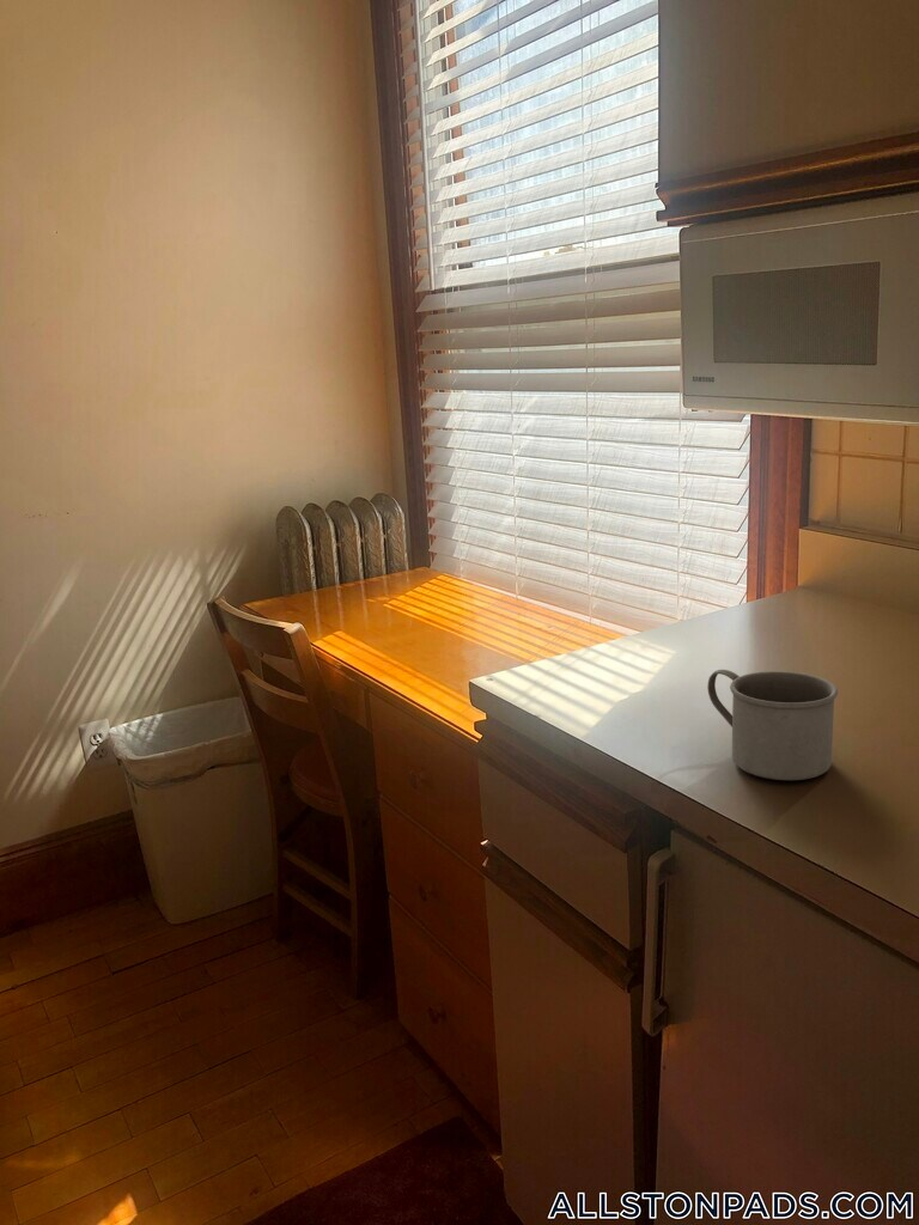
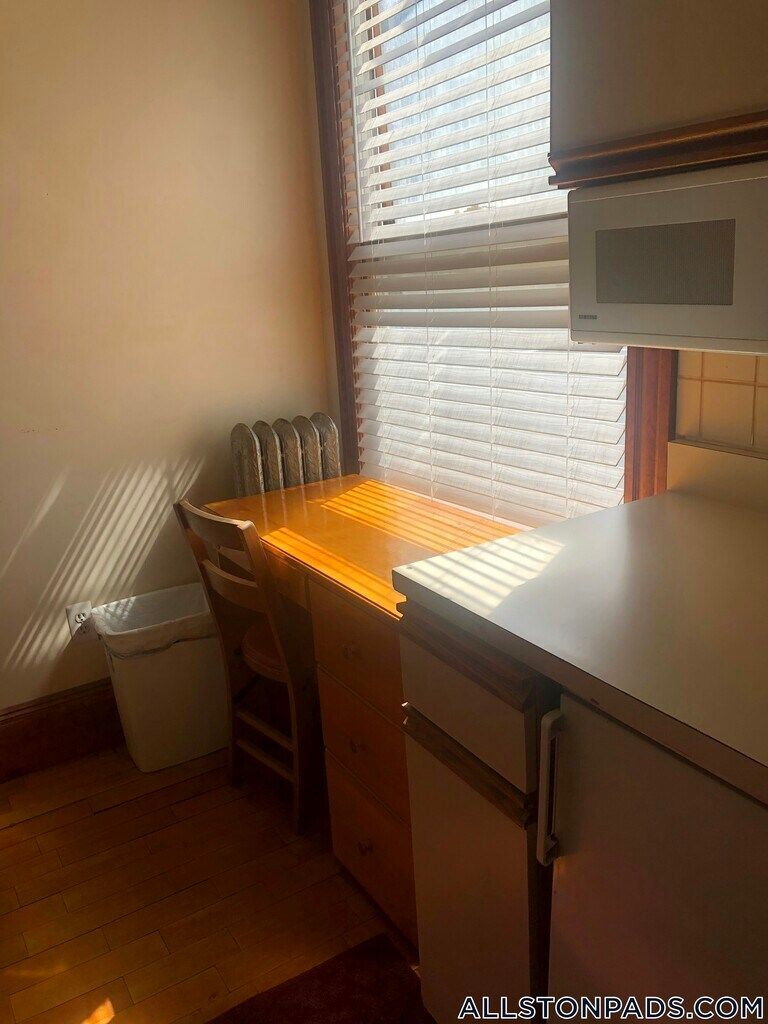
- mug [706,669,839,781]
